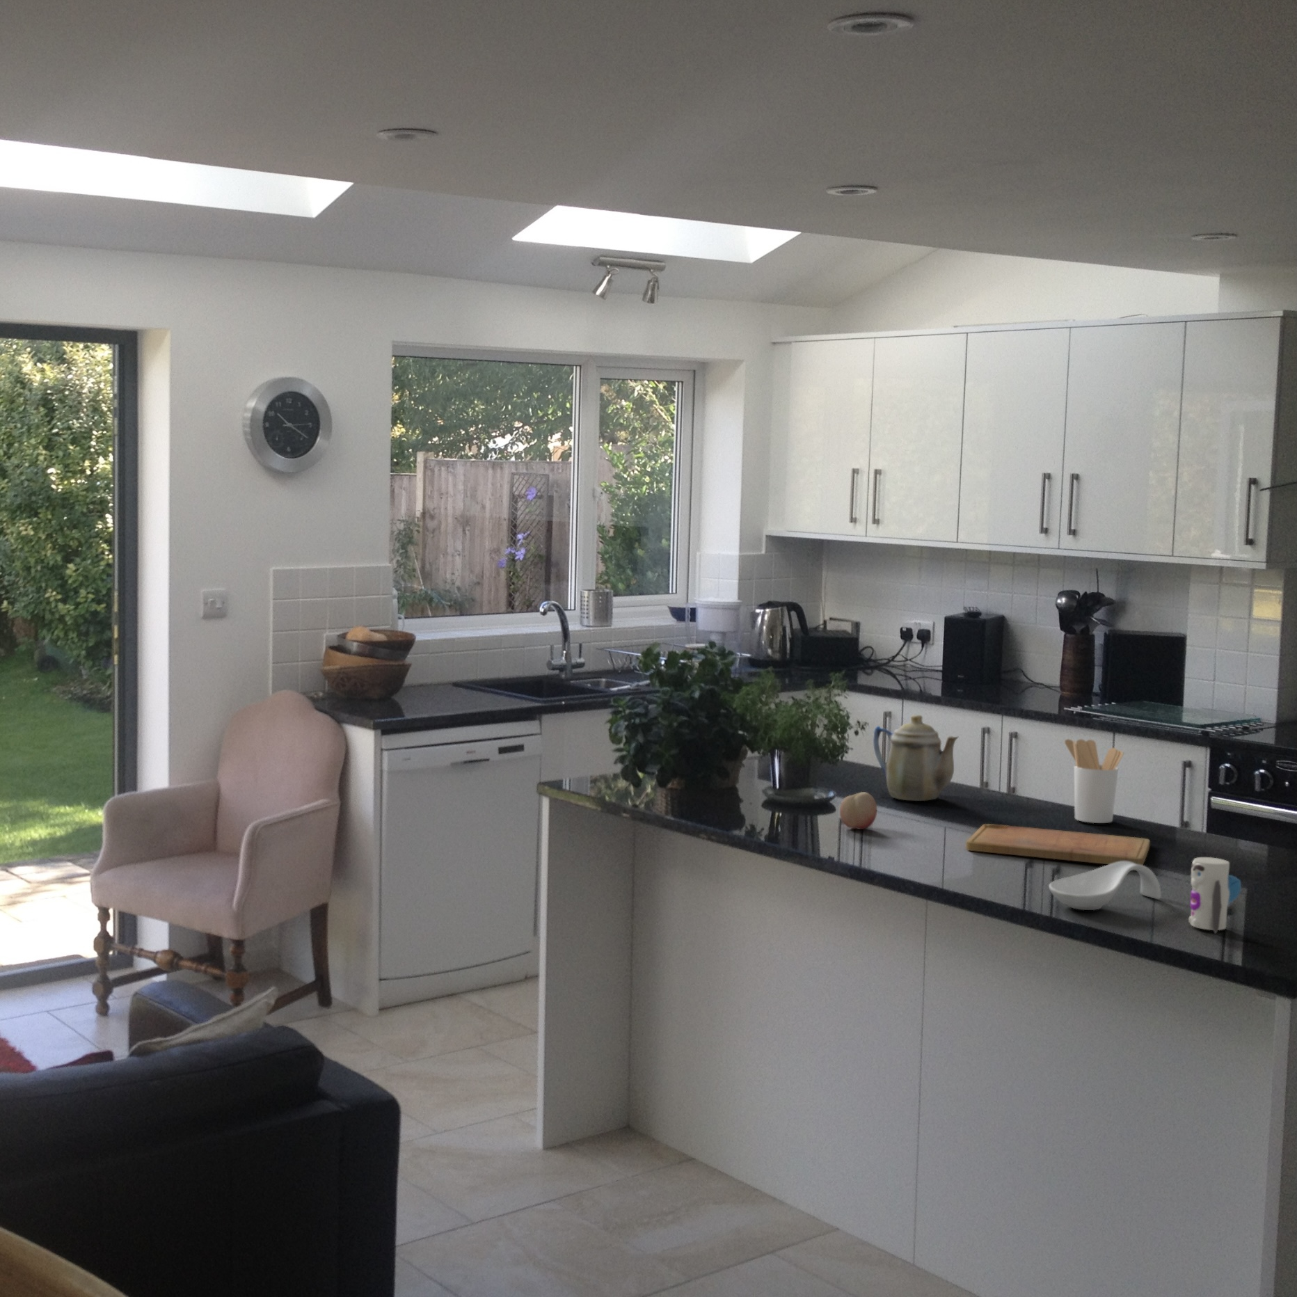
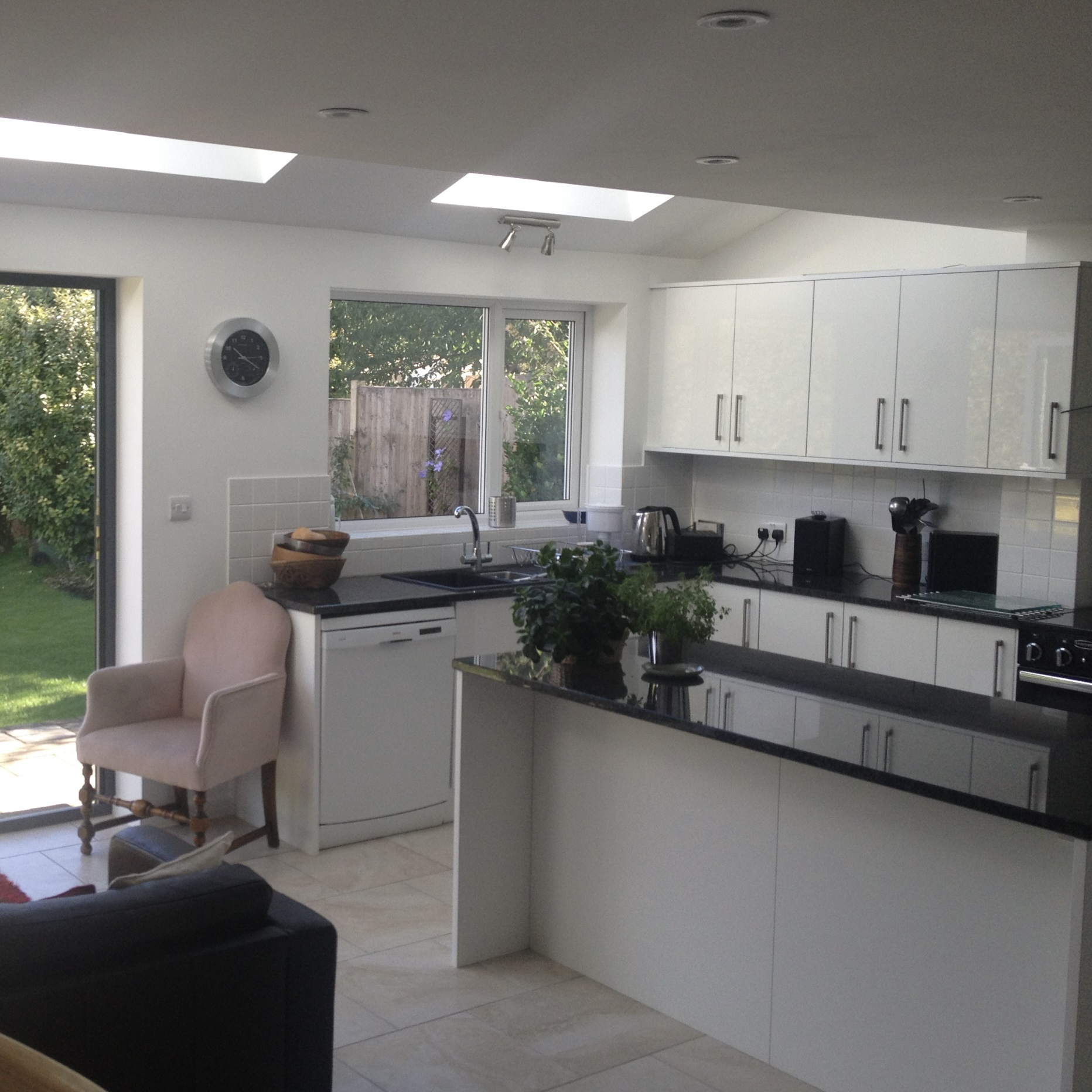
- utensil holder [1064,739,1124,824]
- teapot [873,714,958,802]
- toy [1188,856,1241,934]
- cutting board [966,823,1151,866]
- spoon rest [1048,861,1162,911]
- fruit [840,791,878,830]
